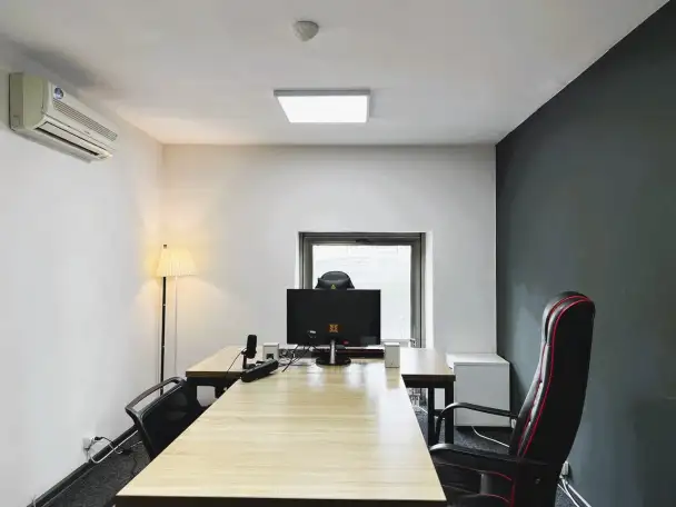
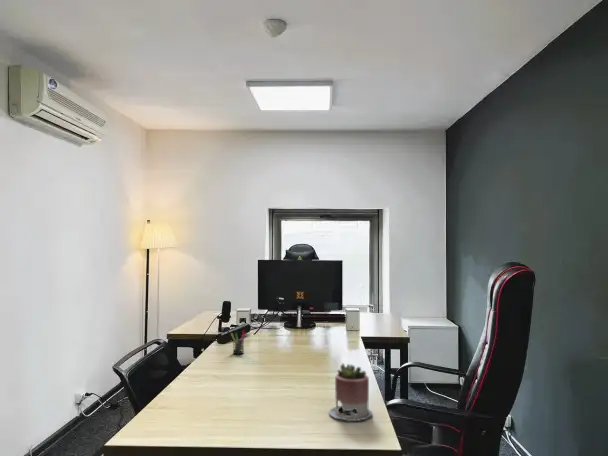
+ succulent planter [328,362,373,422]
+ pen holder [230,329,248,355]
